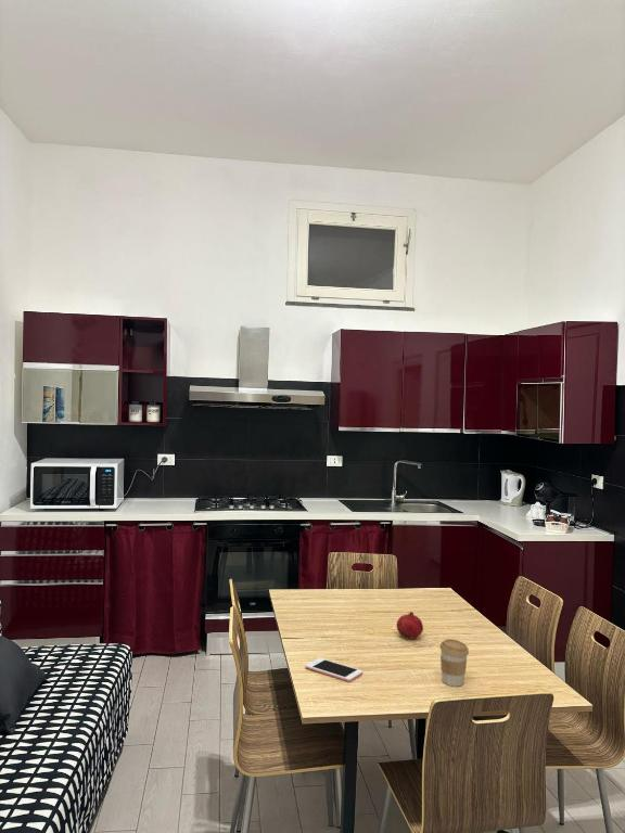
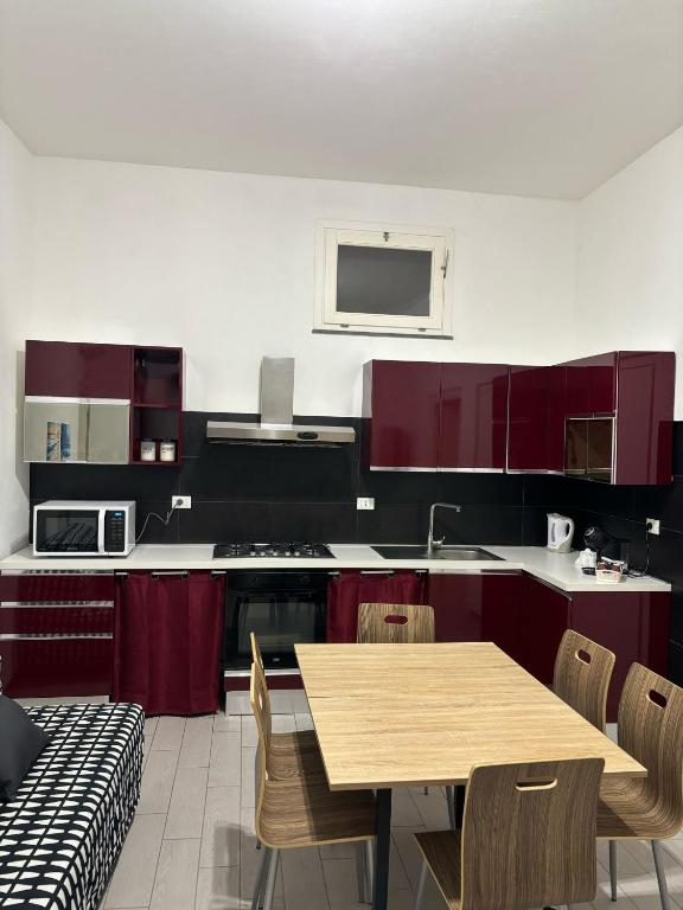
- coffee cup [438,638,470,688]
- fruit [396,611,424,640]
- cell phone [304,657,363,682]
